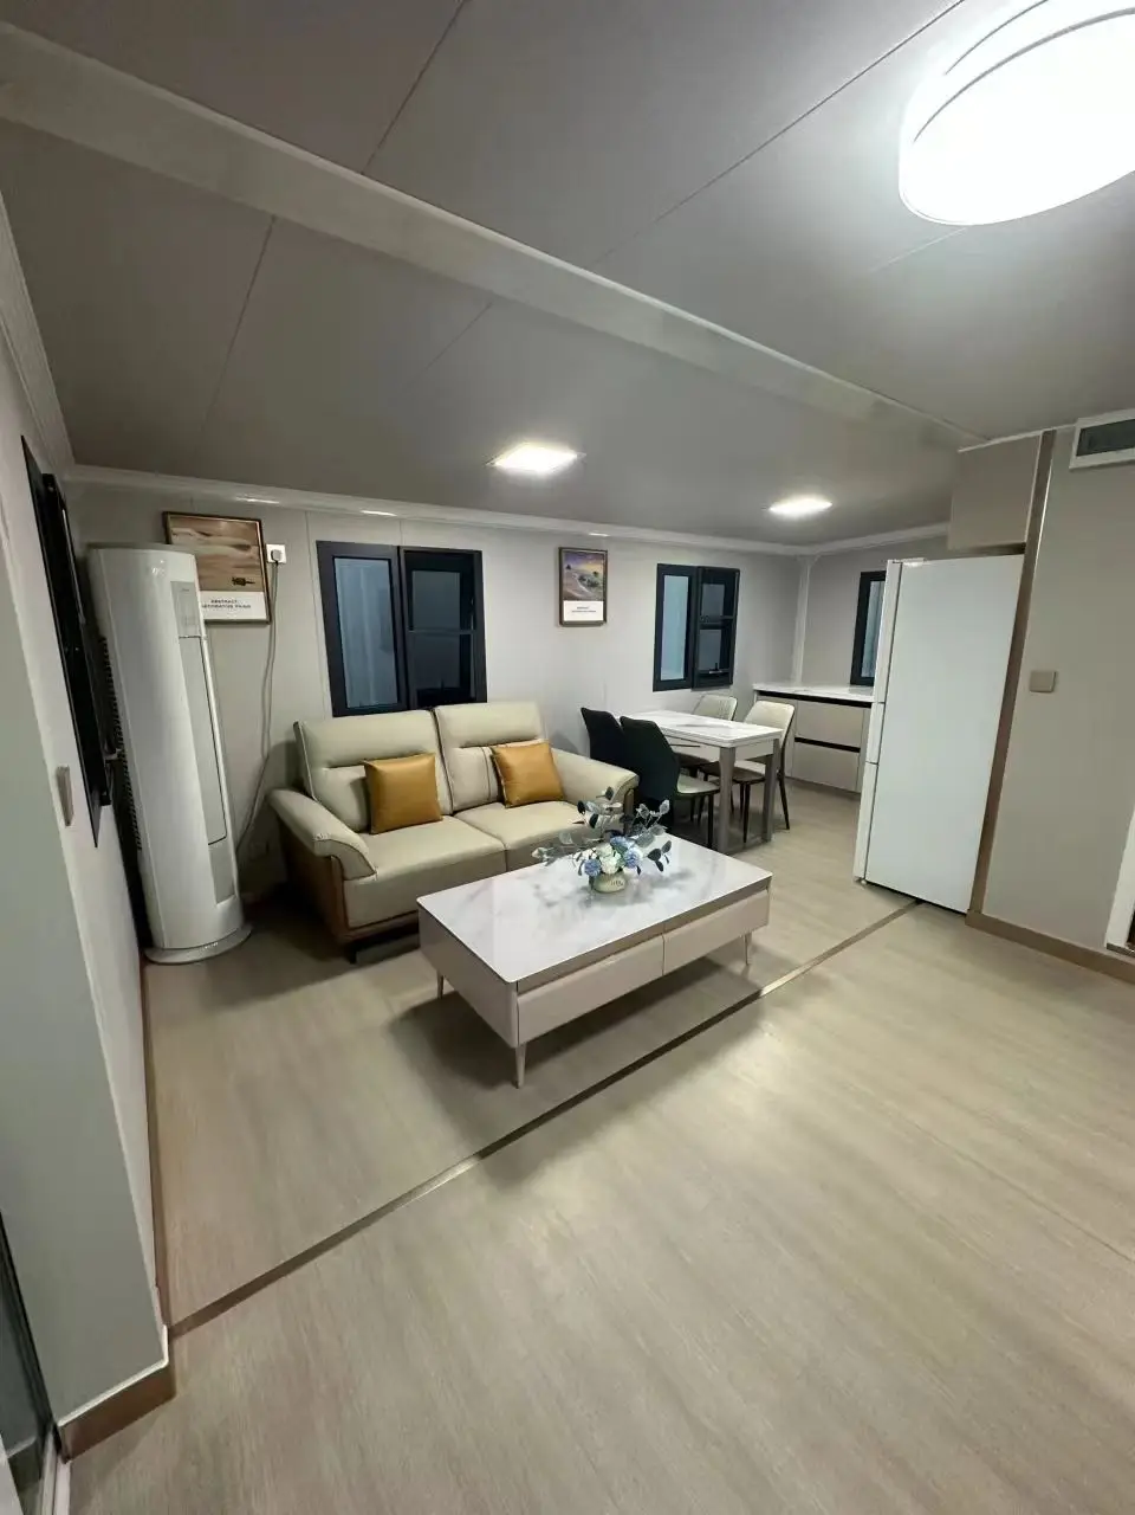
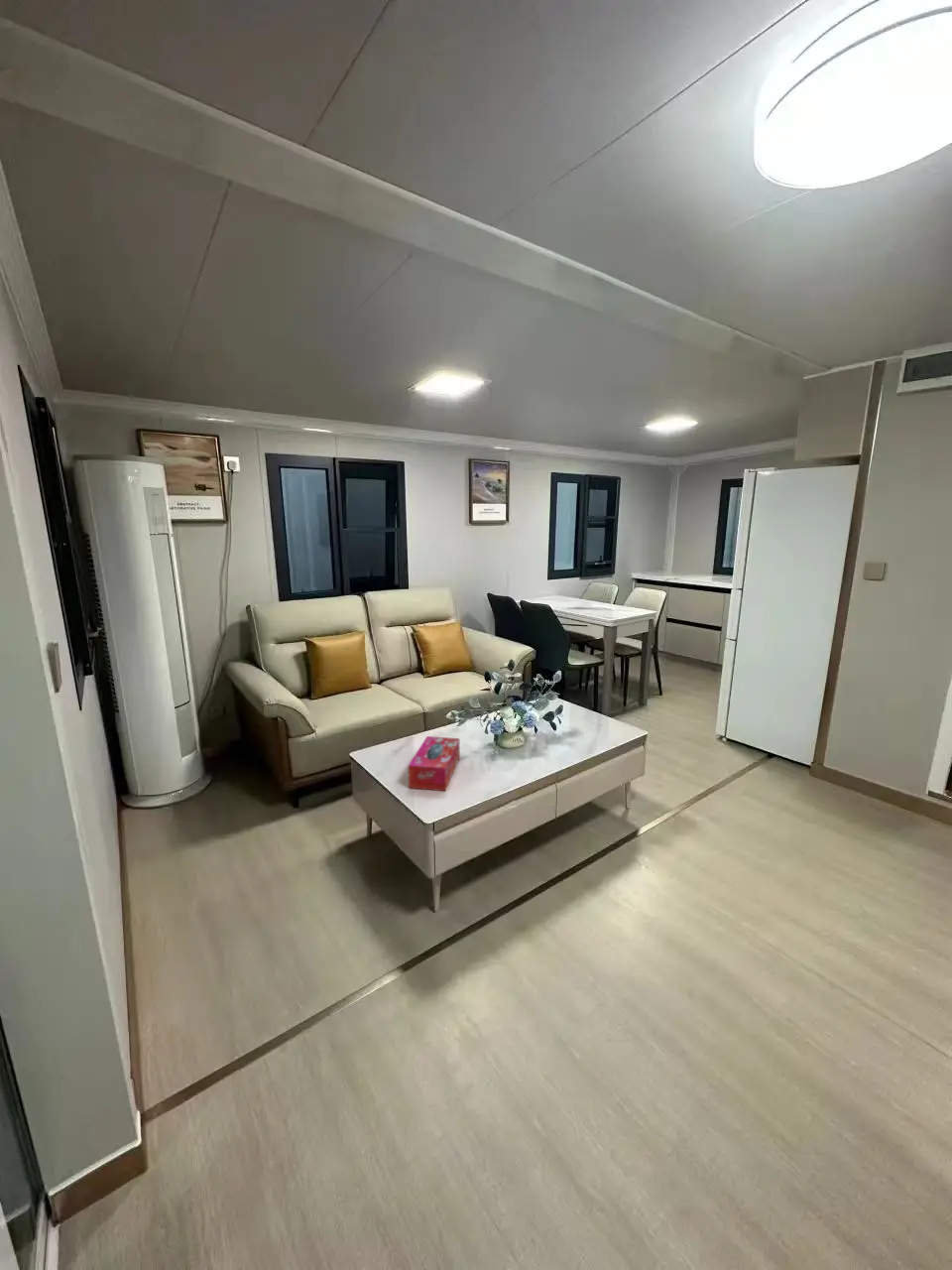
+ tissue box [408,735,461,792]
